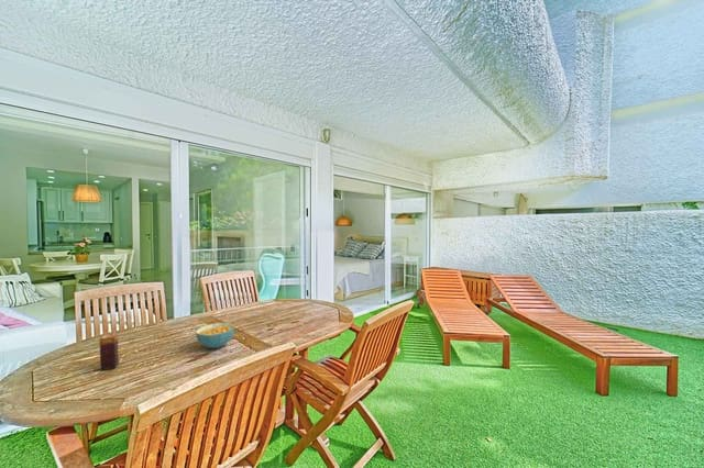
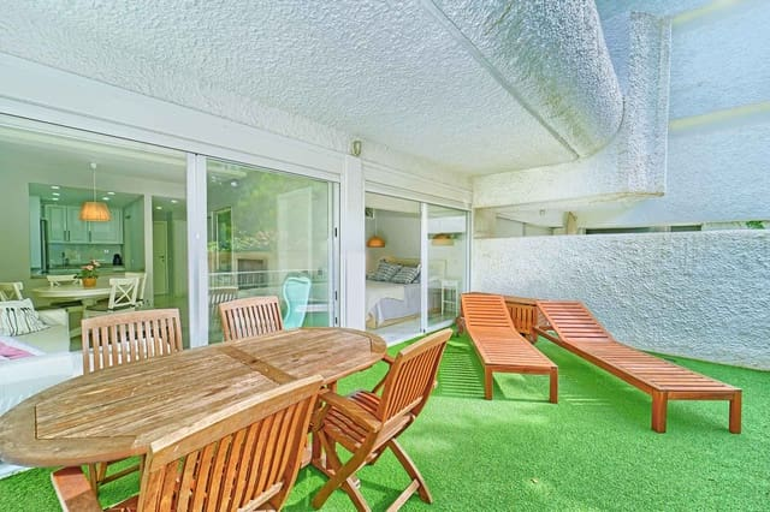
- candle [99,332,120,371]
- cereal bowl [195,322,237,349]
